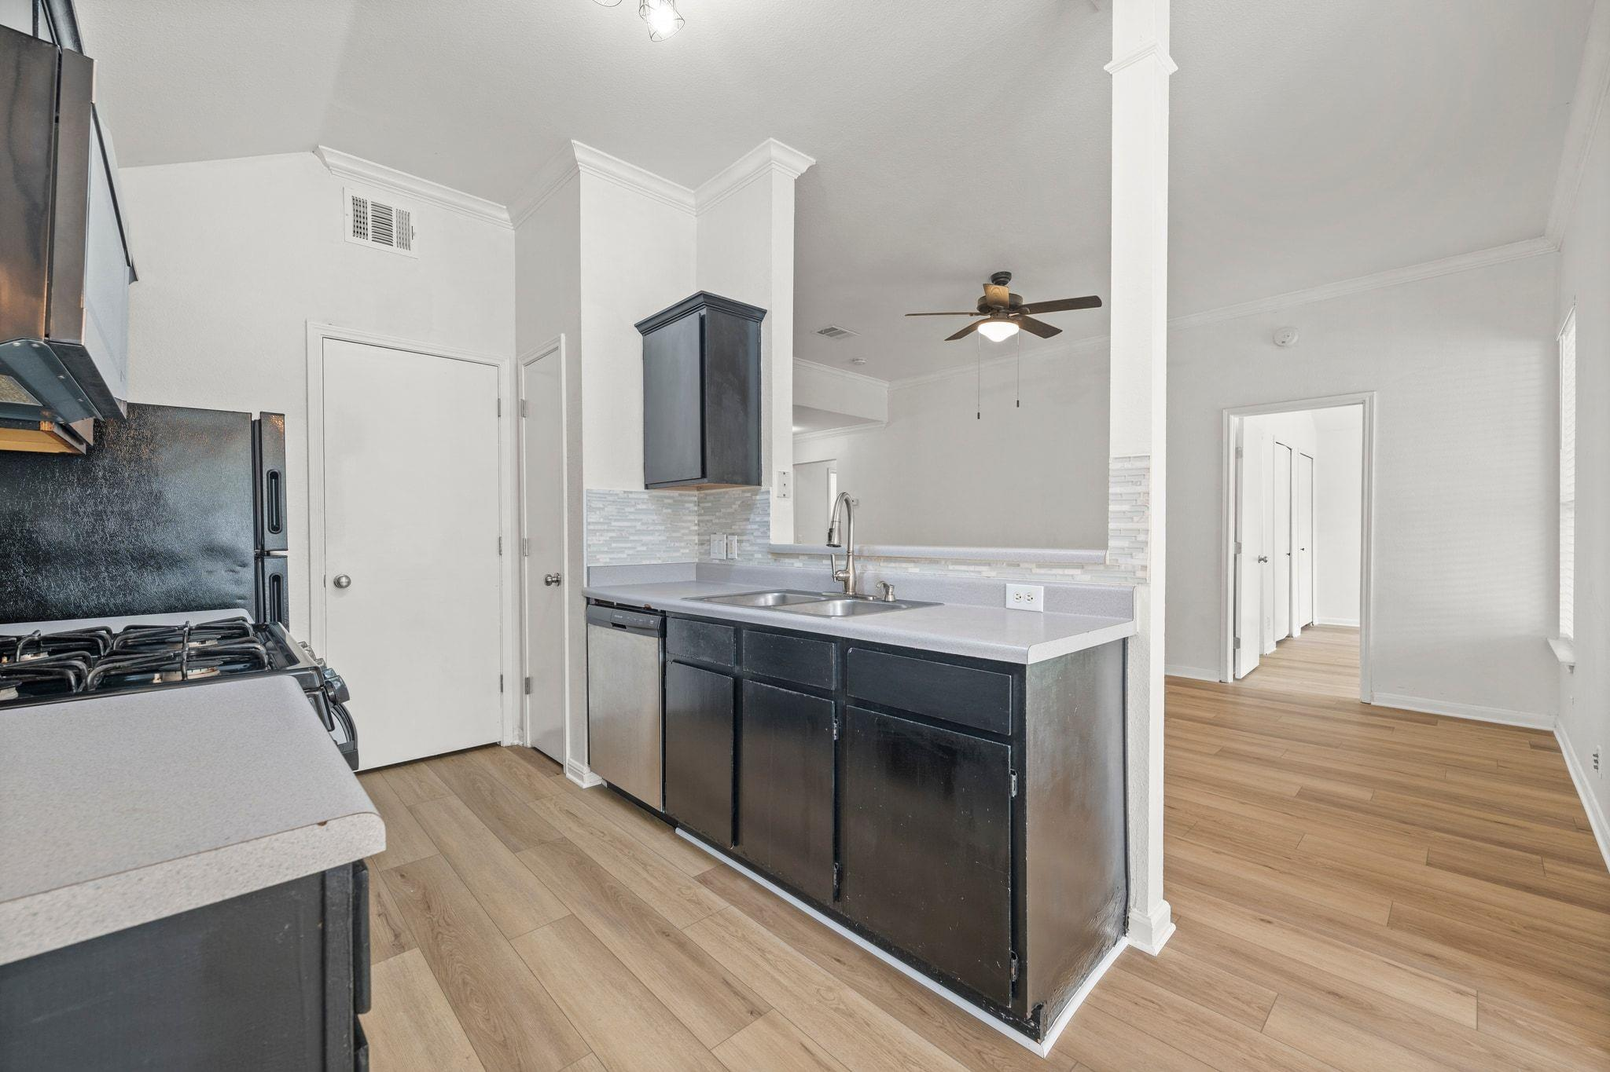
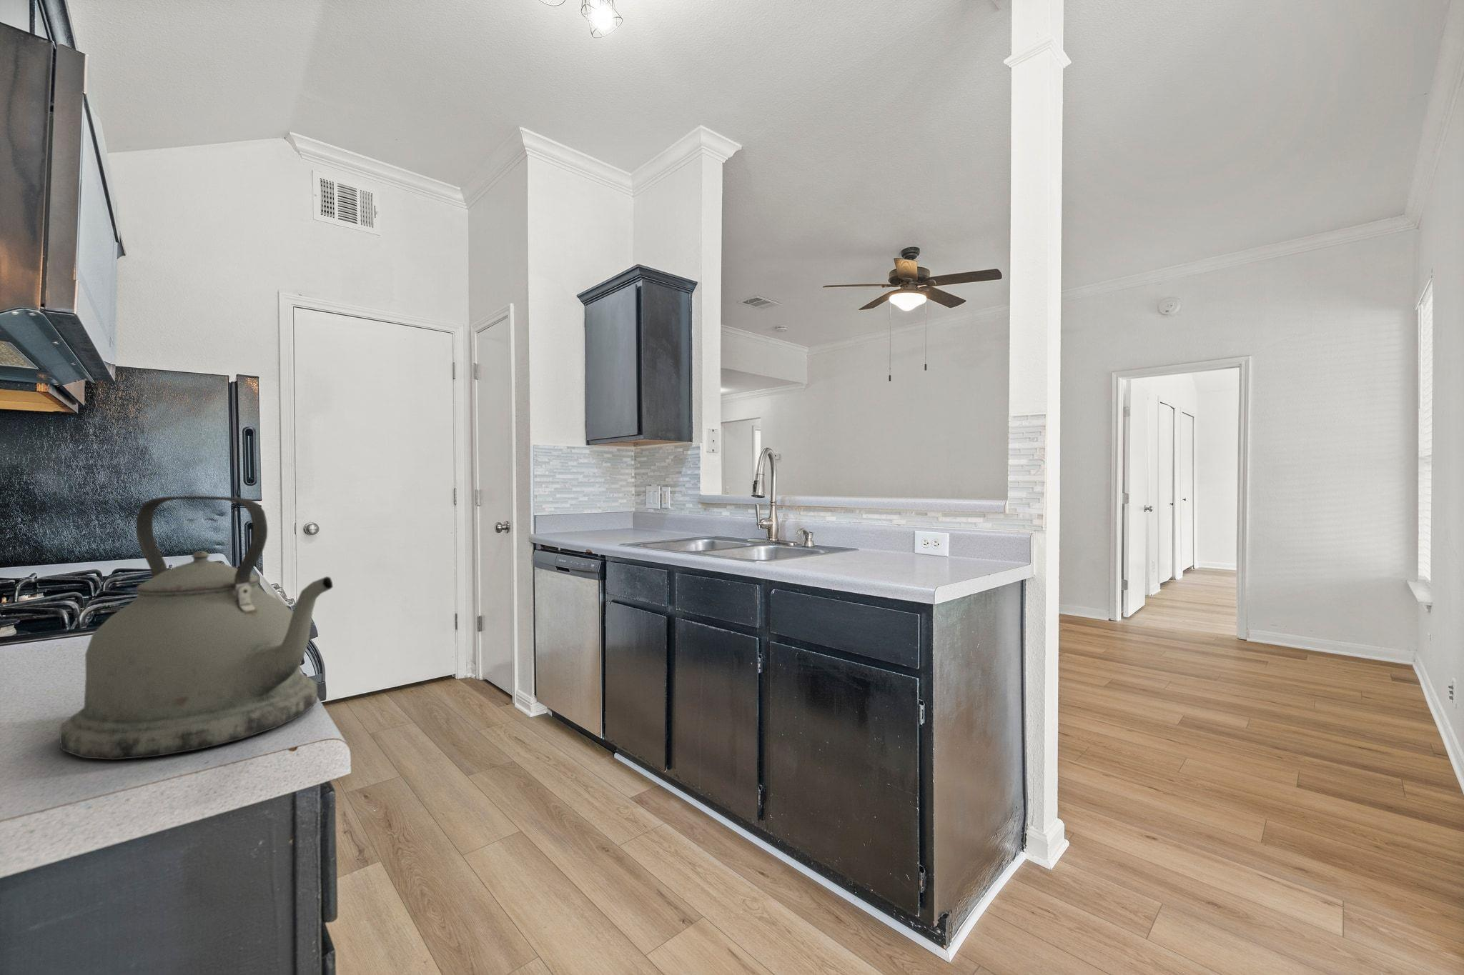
+ kettle [59,496,334,761]
